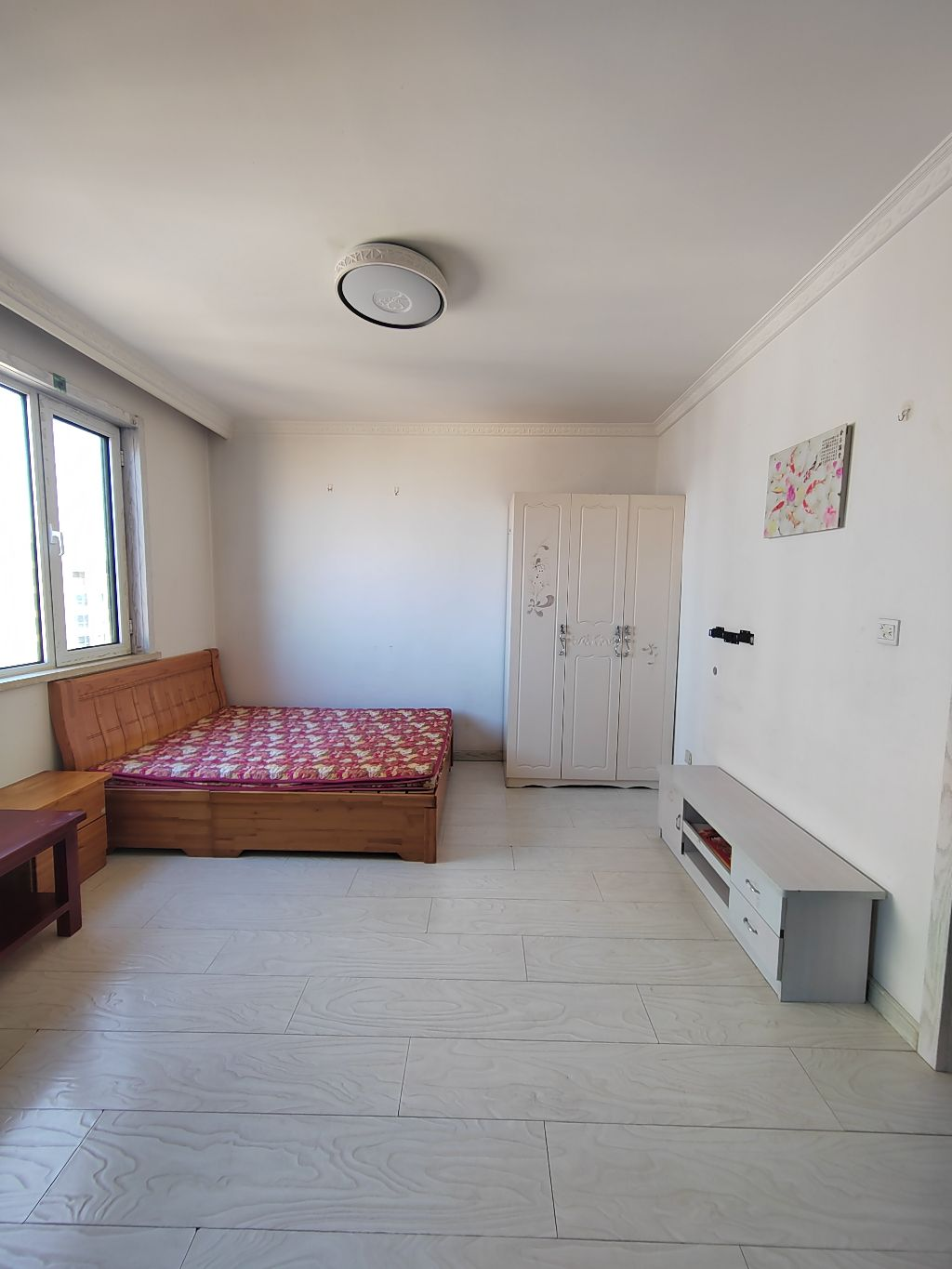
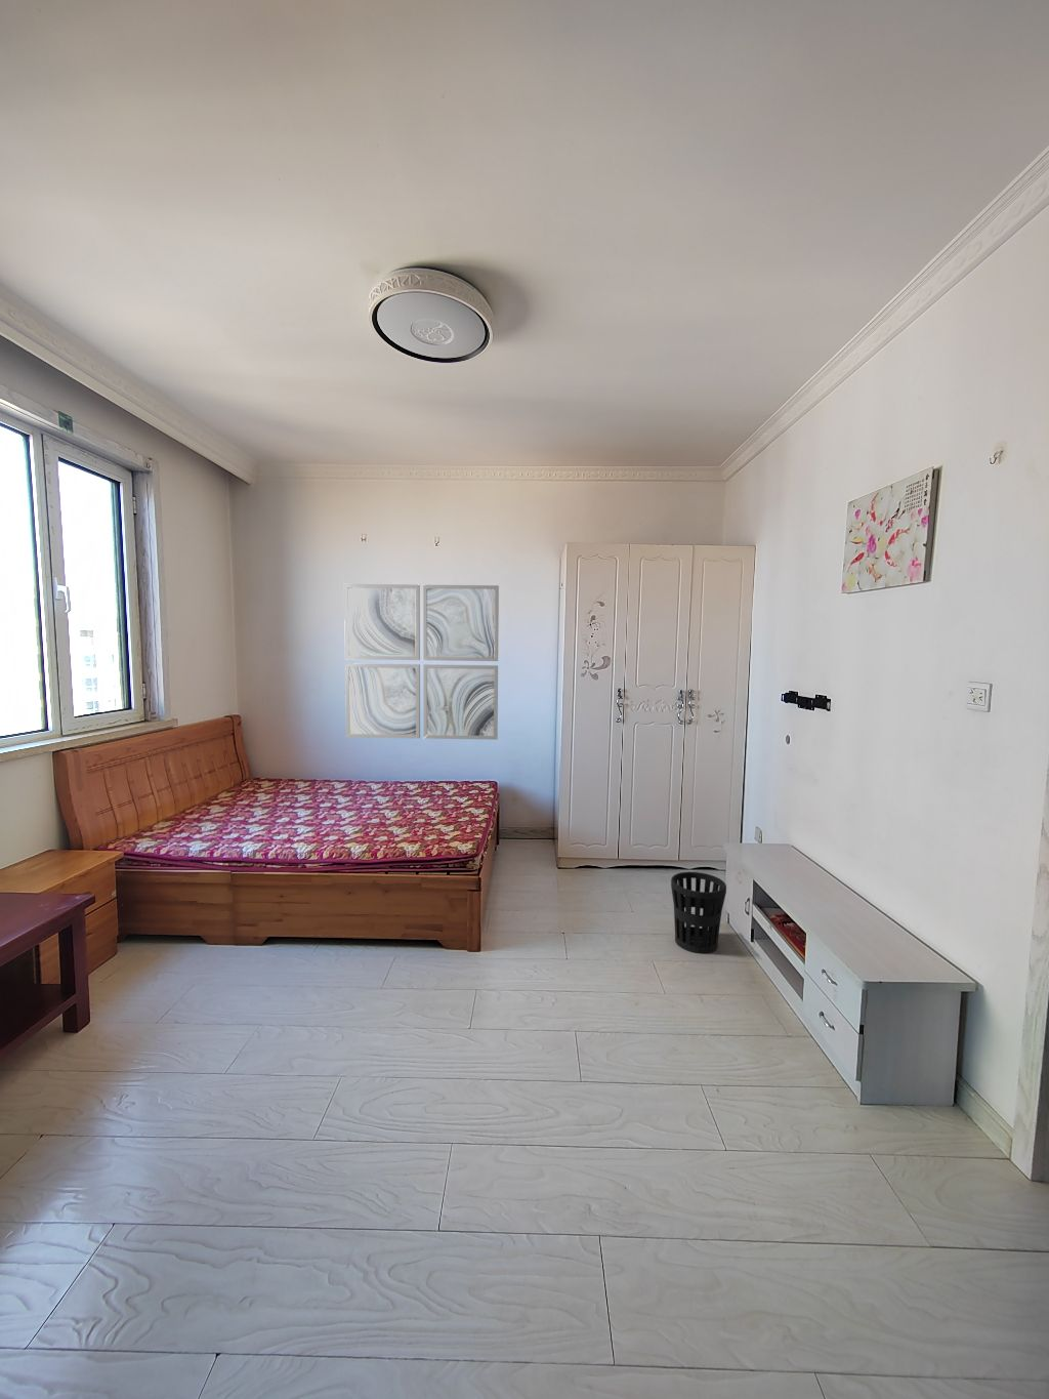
+ wastebasket [670,871,727,955]
+ wall art [343,583,500,741]
